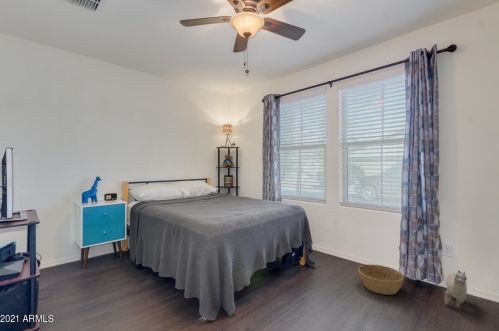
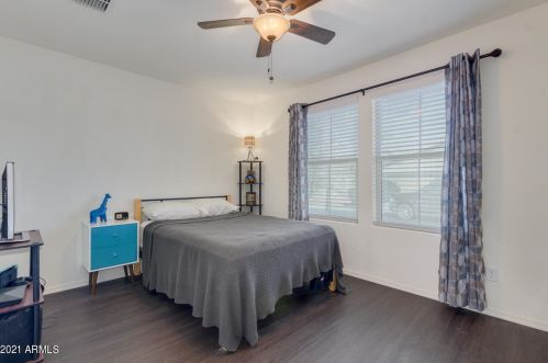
- basket [357,264,405,296]
- plush toy [443,269,468,309]
